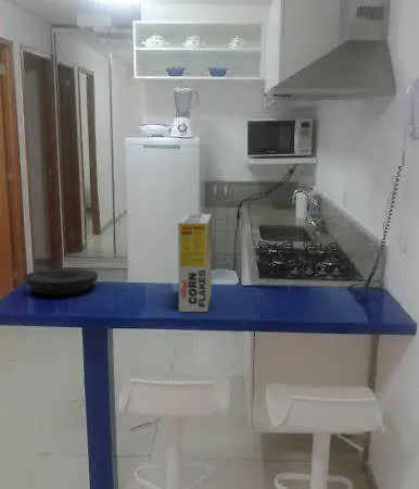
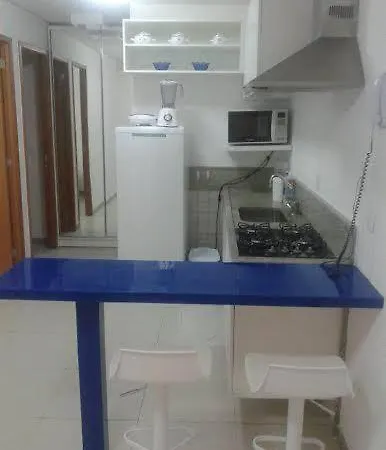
- cereal box [177,213,213,313]
- plate [24,267,99,297]
